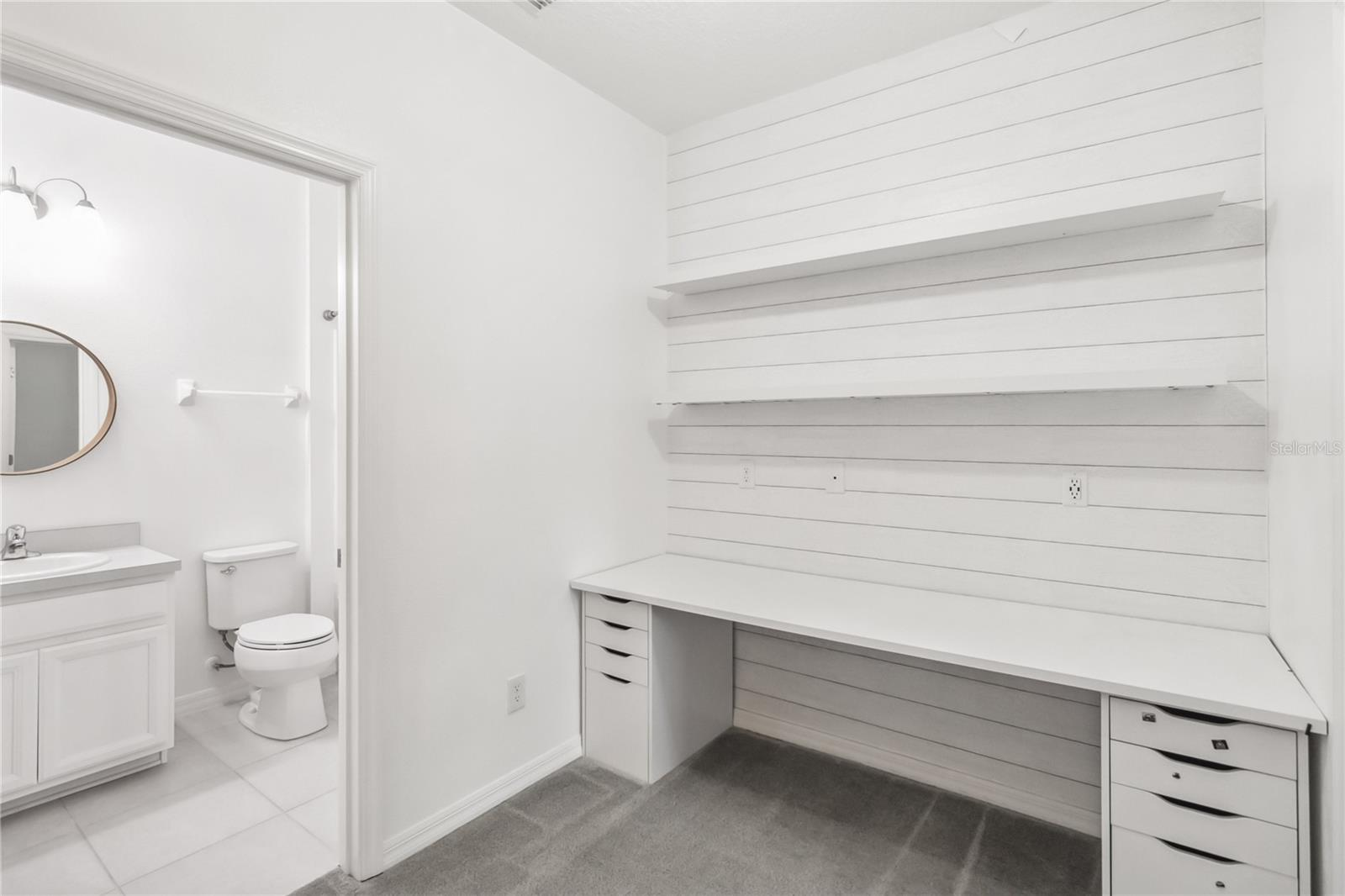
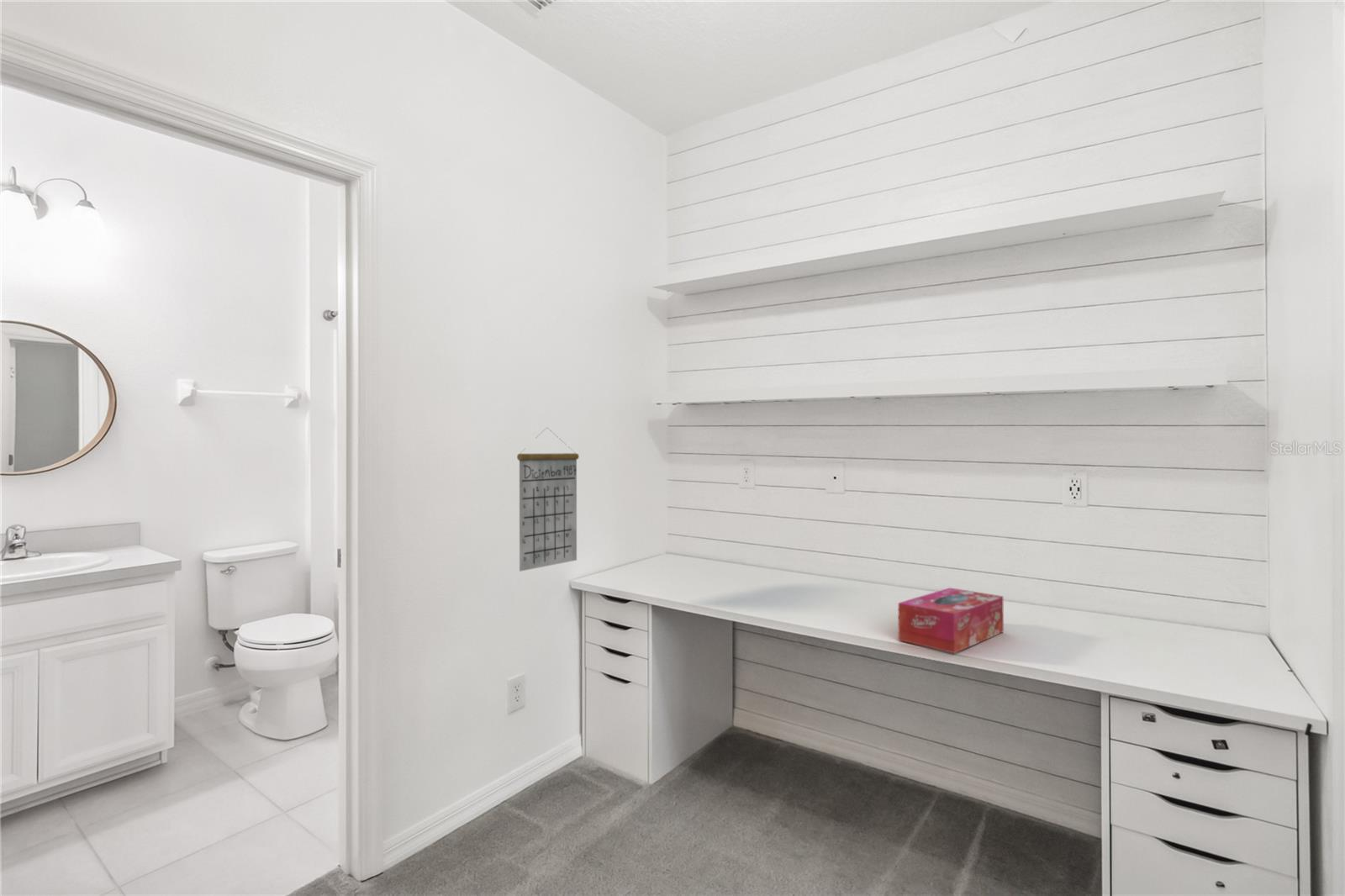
+ calendar [516,426,580,572]
+ tissue box [898,587,1005,654]
